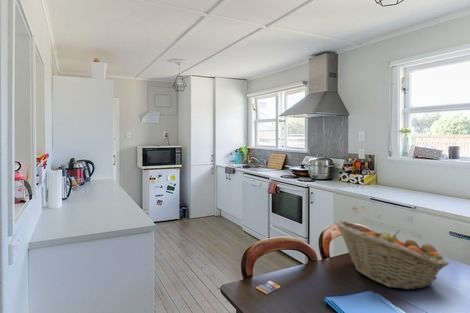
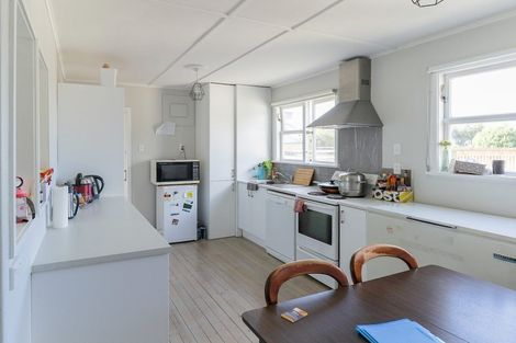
- fruit basket [334,219,450,291]
